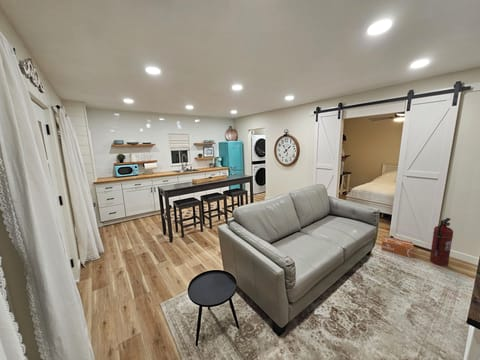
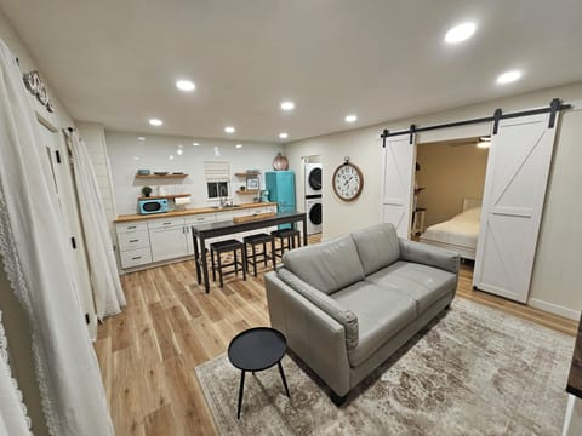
- fire extinguisher [429,217,454,267]
- cardboard box [381,235,415,259]
